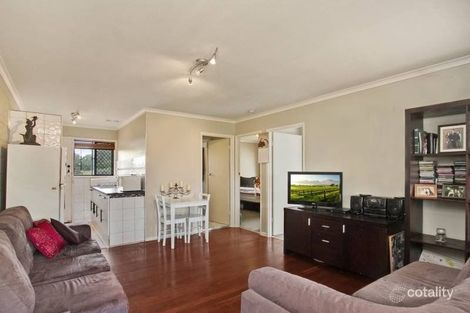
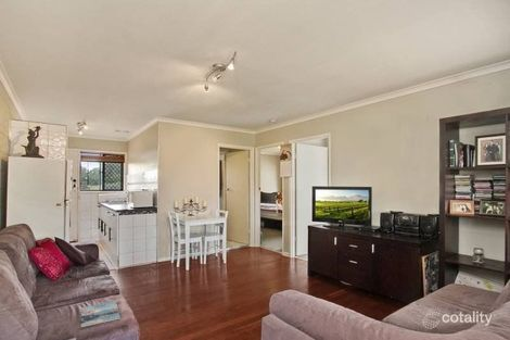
+ magazine [80,300,122,328]
